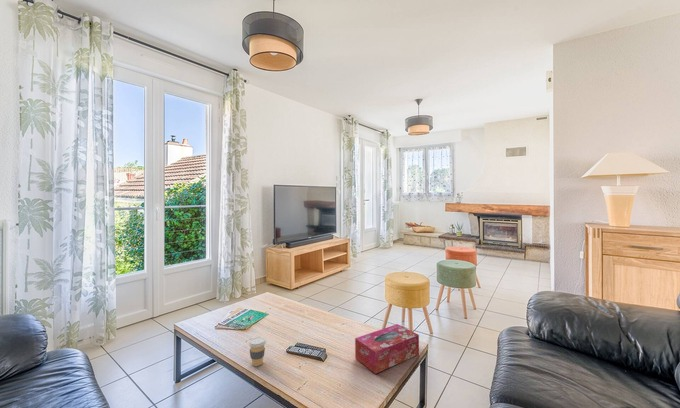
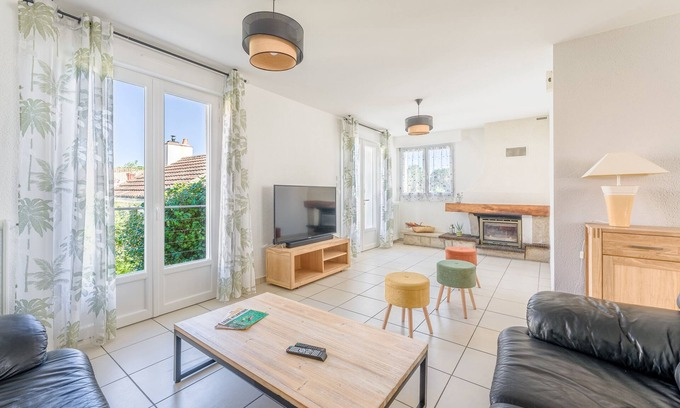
- tissue box [354,323,420,374]
- coffee cup [248,336,267,367]
